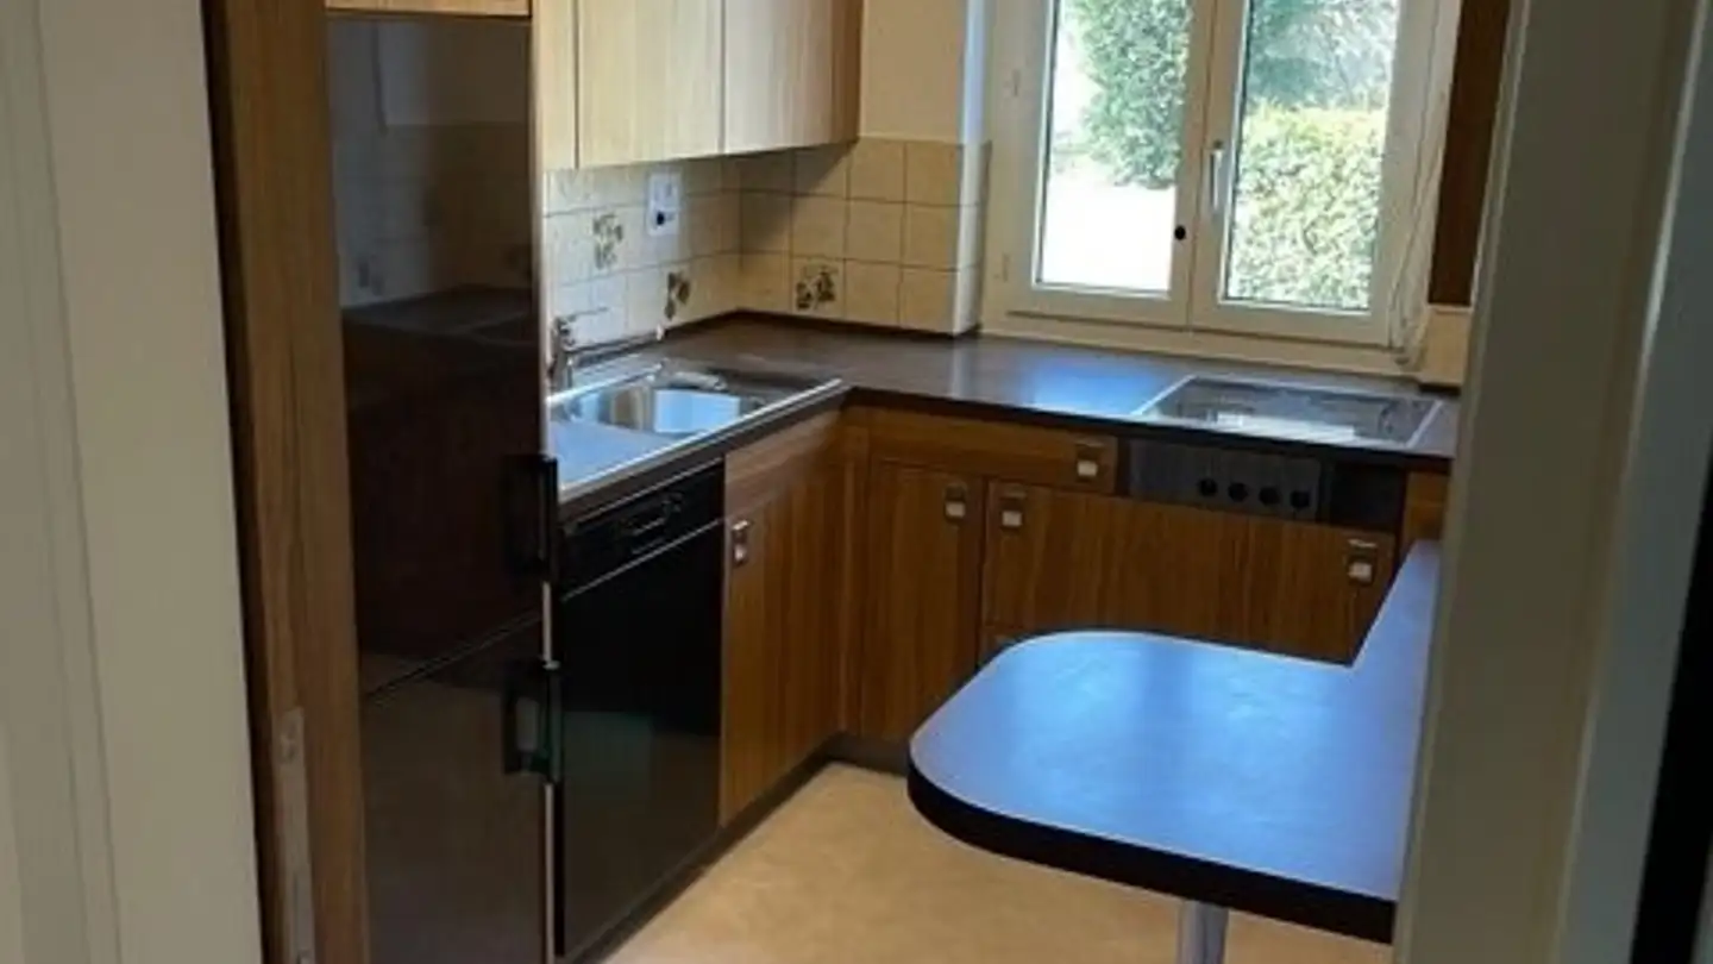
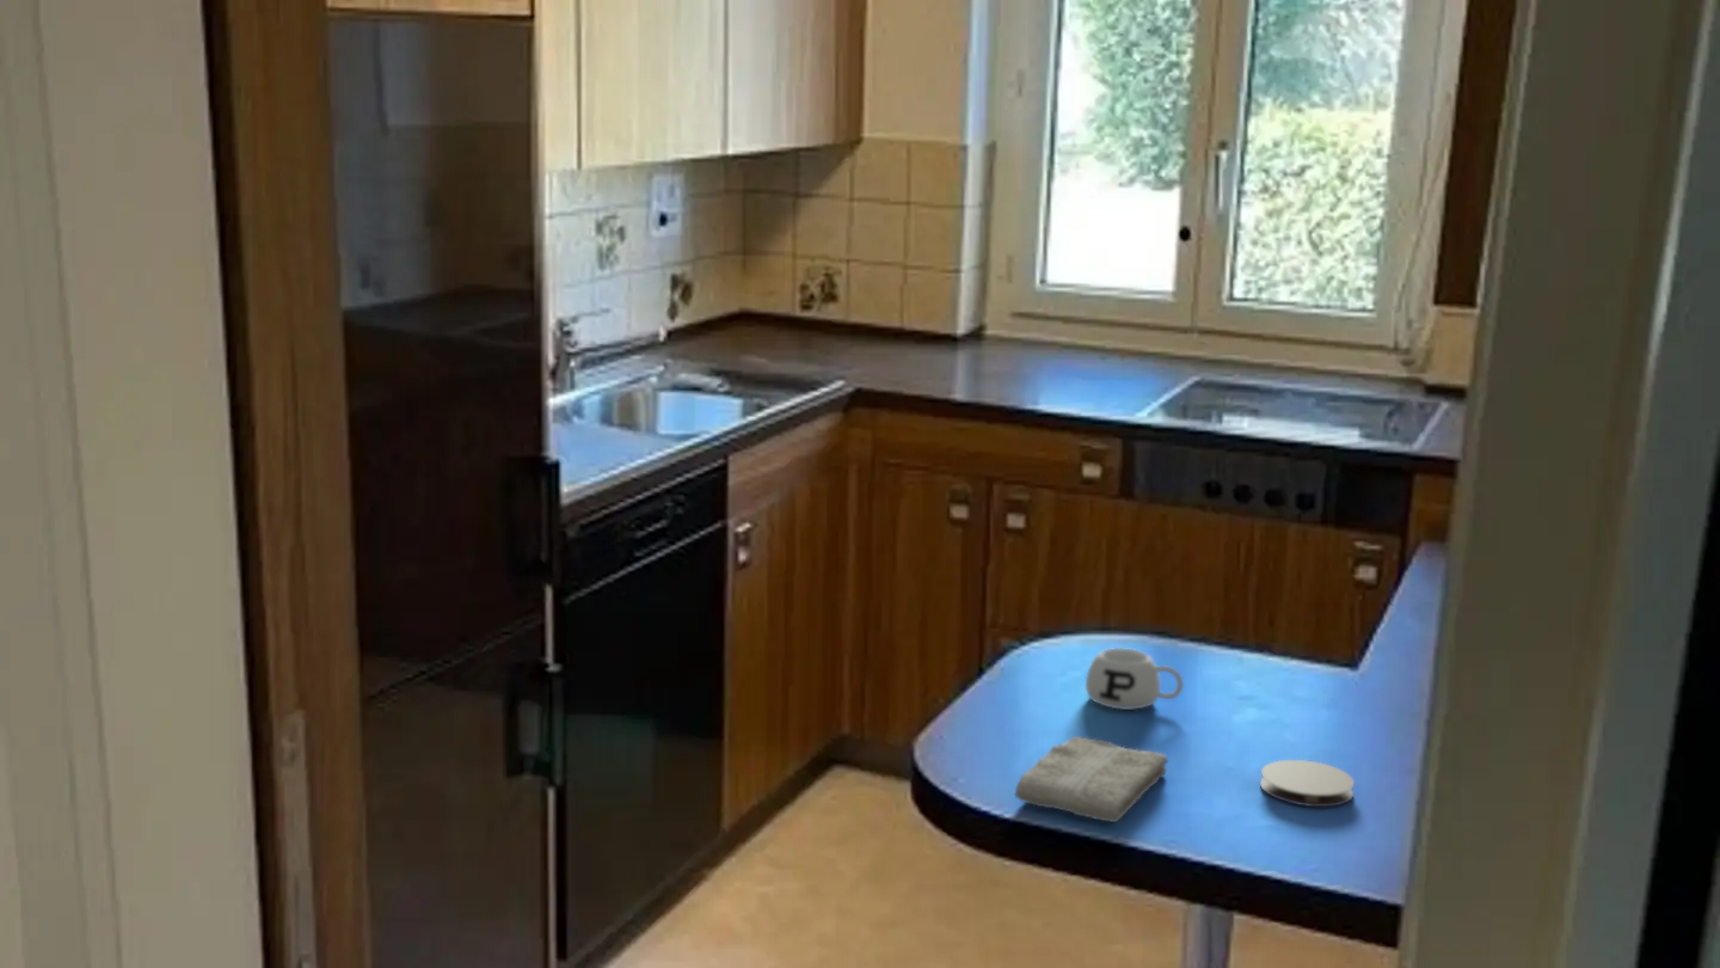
+ coaster [1259,759,1356,808]
+ washcloth [1014,735,1169,823]
+ mug [1085,647,1184,711]
